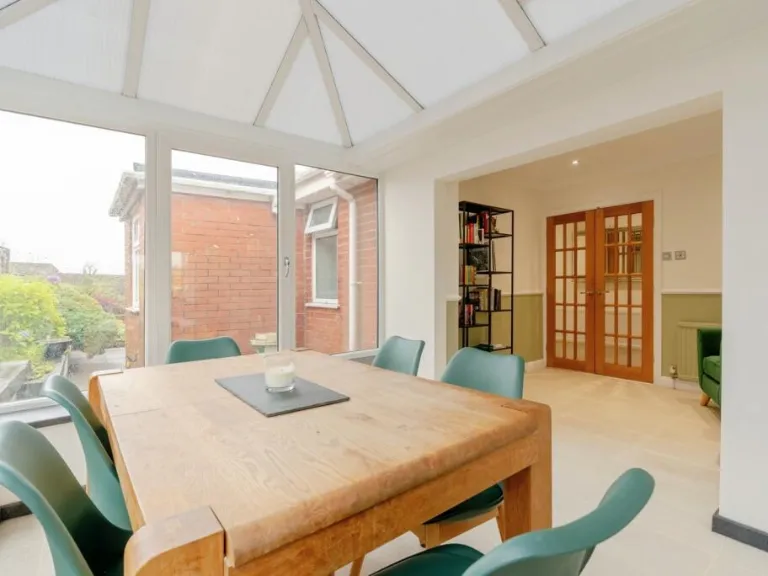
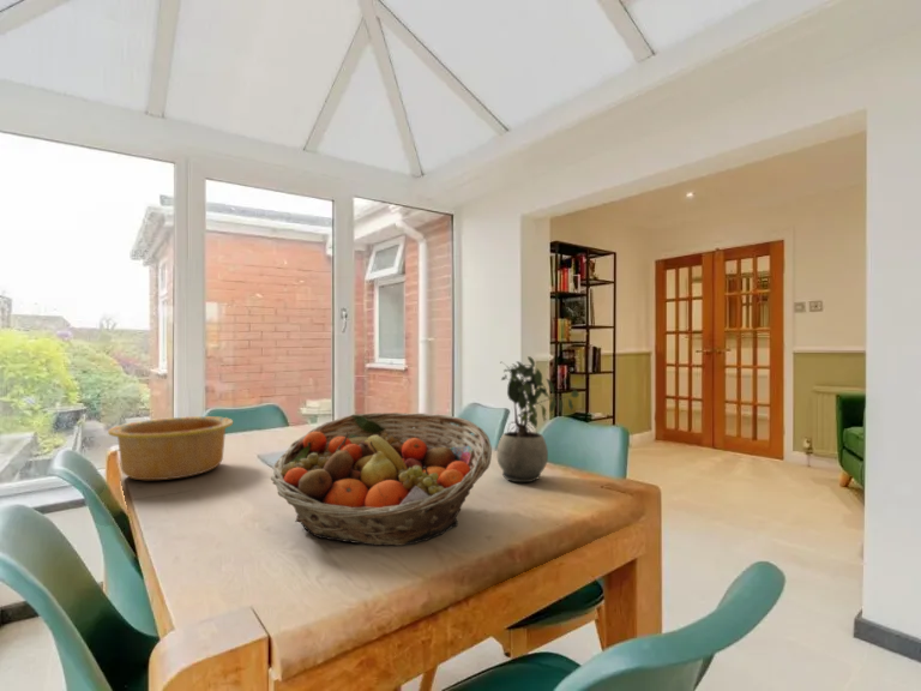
+ bowl [107,415,234,481]
+ fruit basket [270,411,493,547]
+ potted plant [495,355,580,483]
